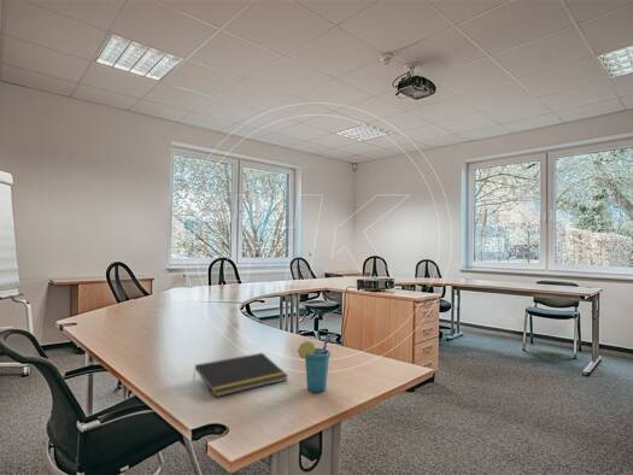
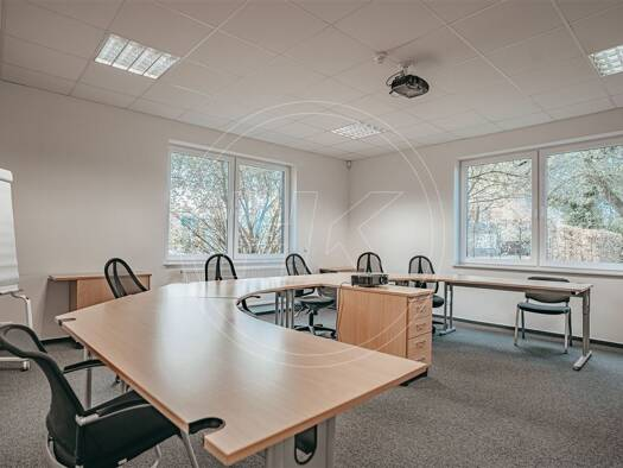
- cup [297,333,338,393]
- notepad [192,352,289,398]
